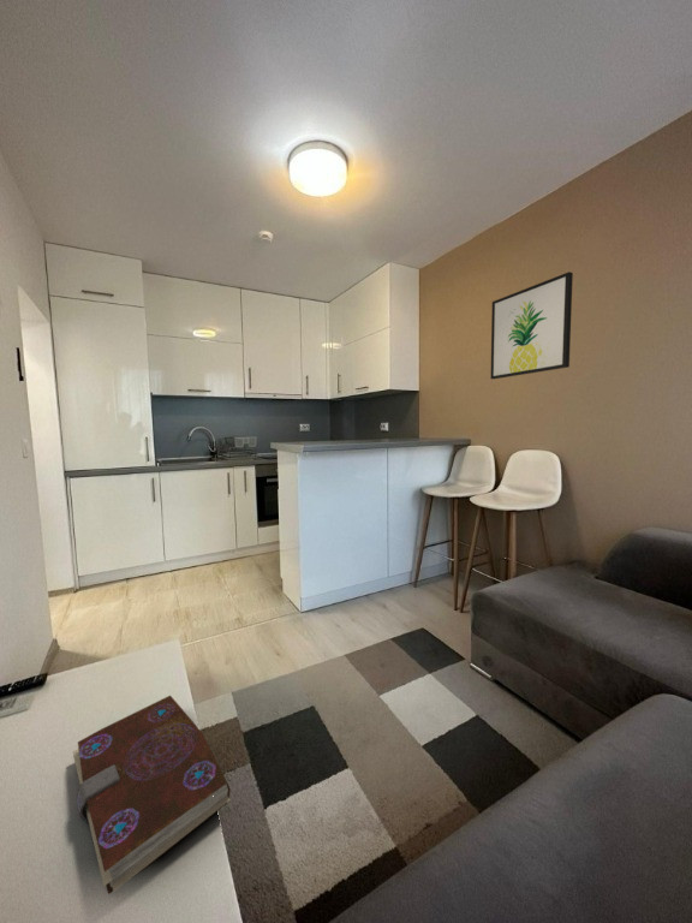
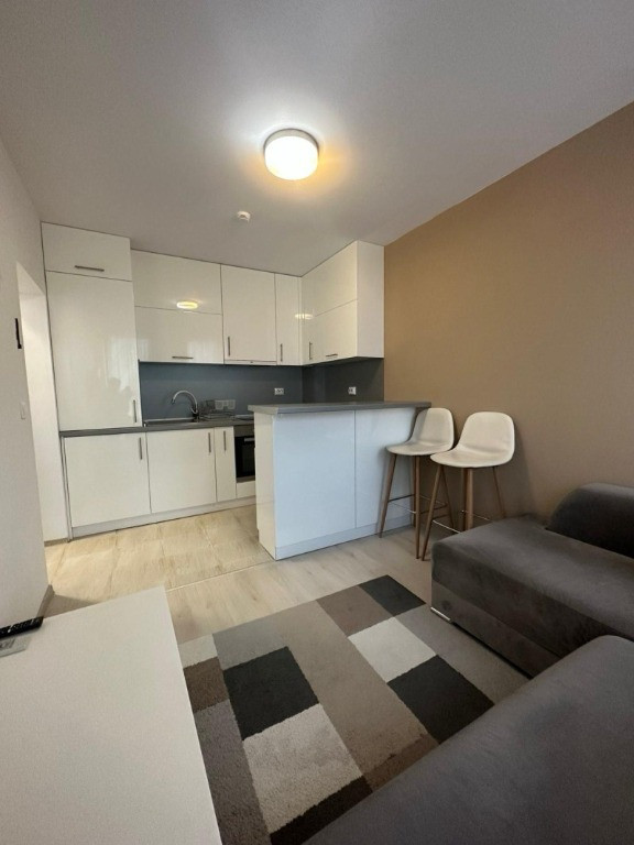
- book [72,695,232,895]
- wall art [490,270,574,380]
